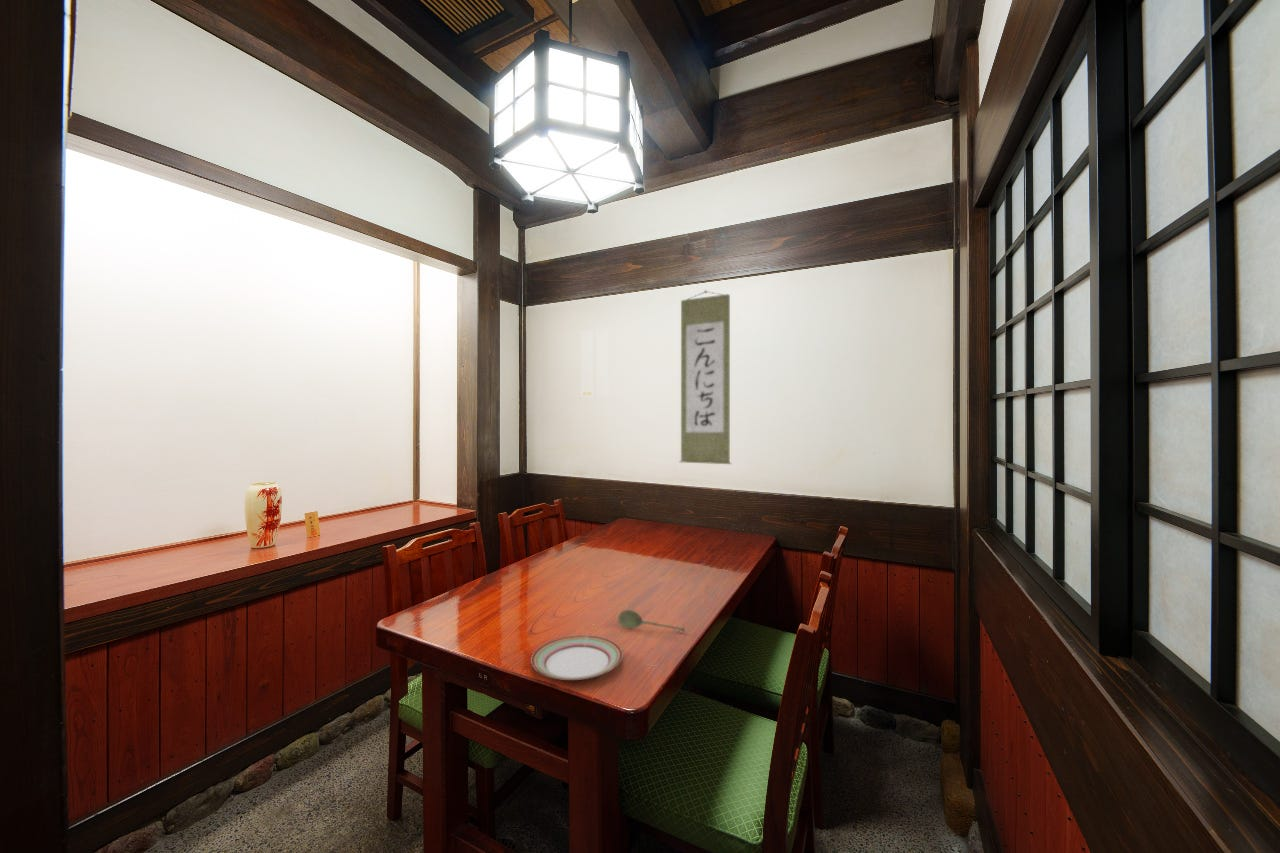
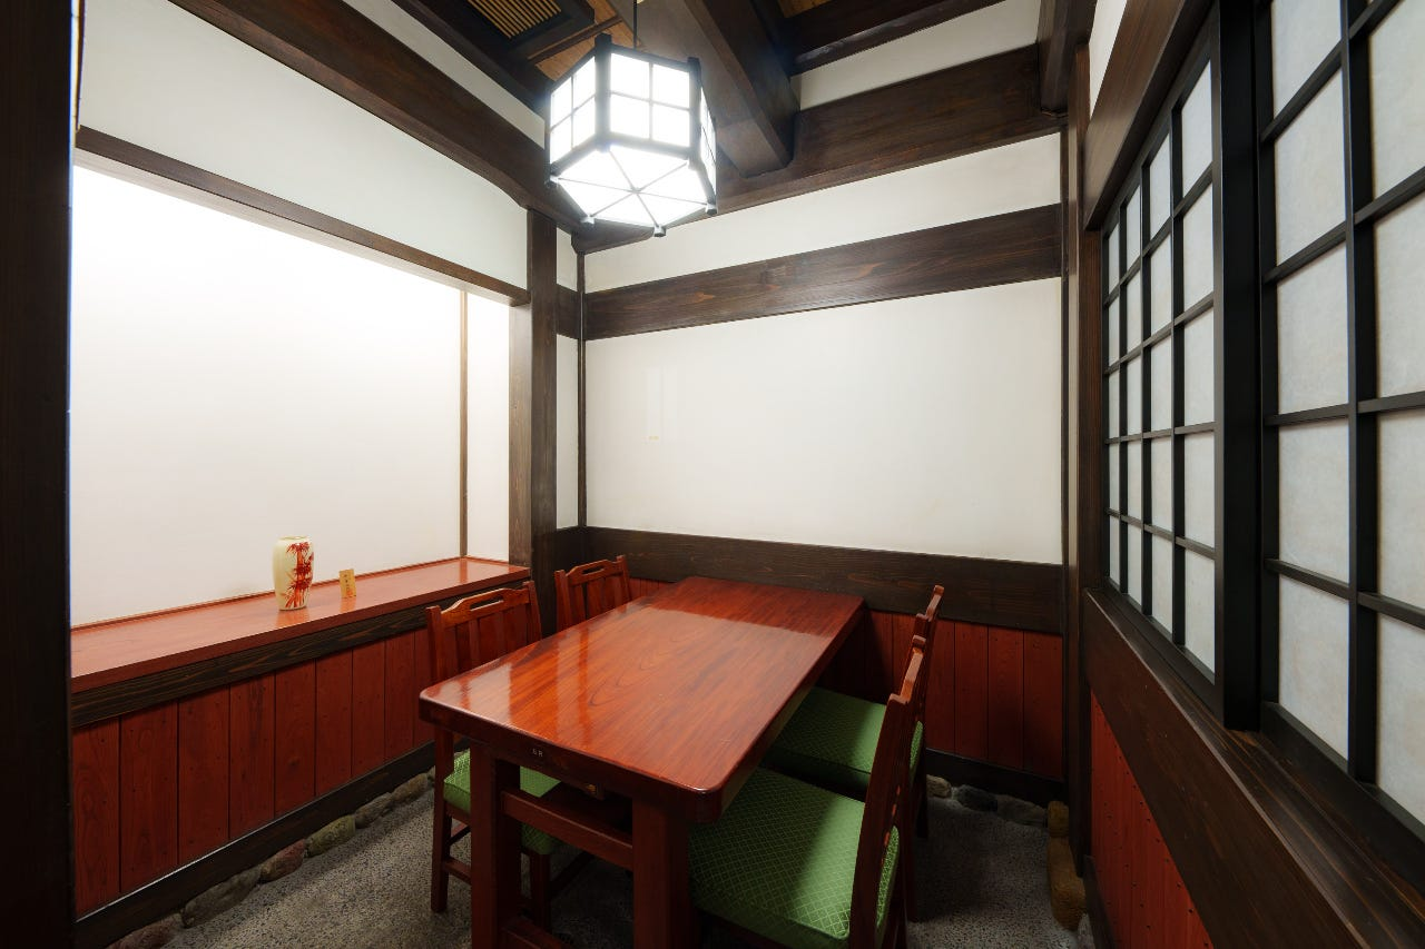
- soupspoon [617,609,686,633]
- plate [530,635,623,681]
- wall scroll [678,289,733,465]
